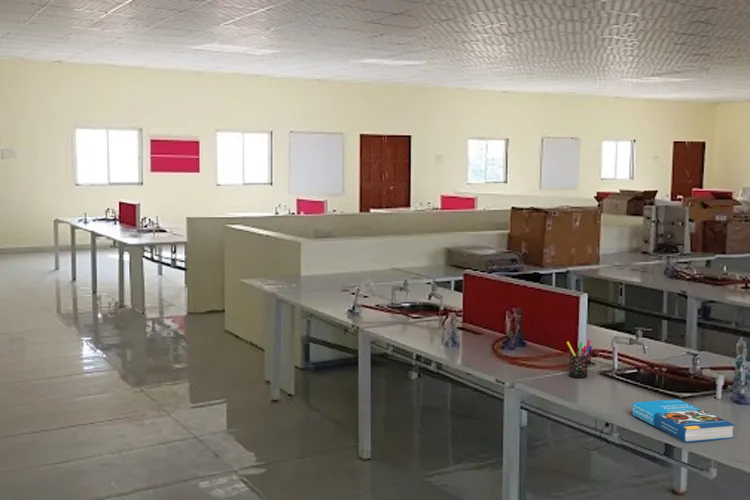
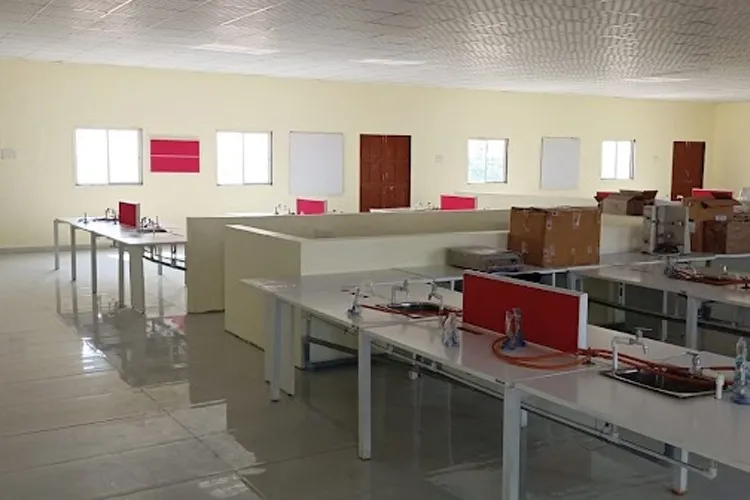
- book [631,398,735,443]
- pen holder [566,339,593,379]
